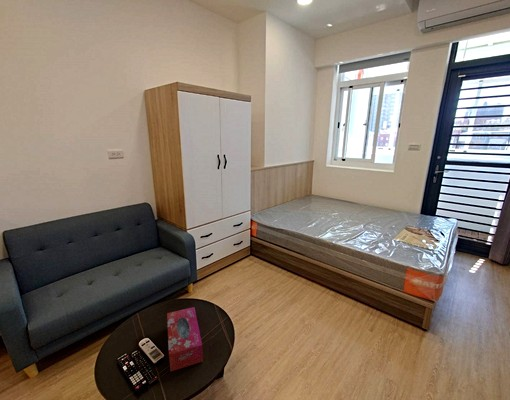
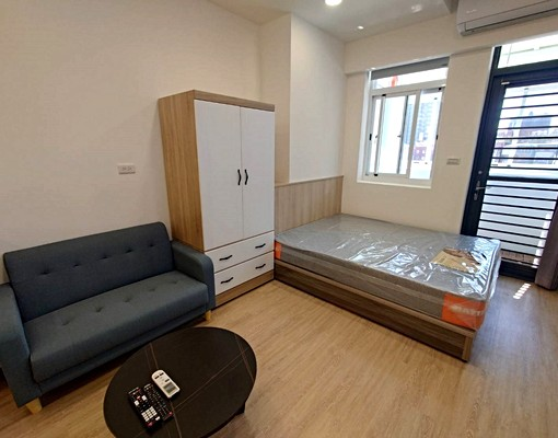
- tissue box [166,306,204,372]
